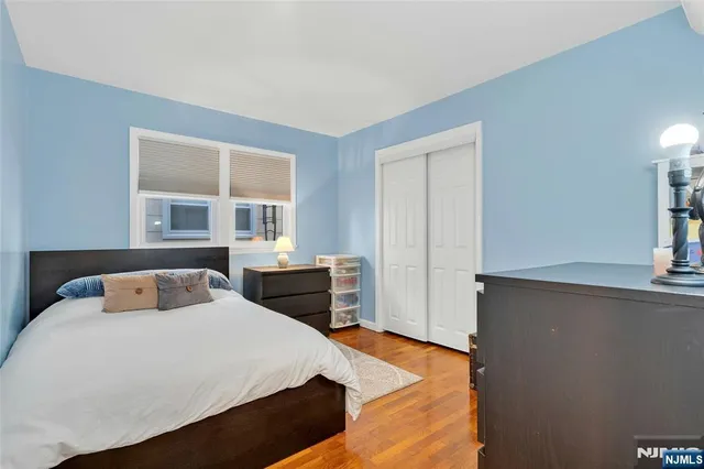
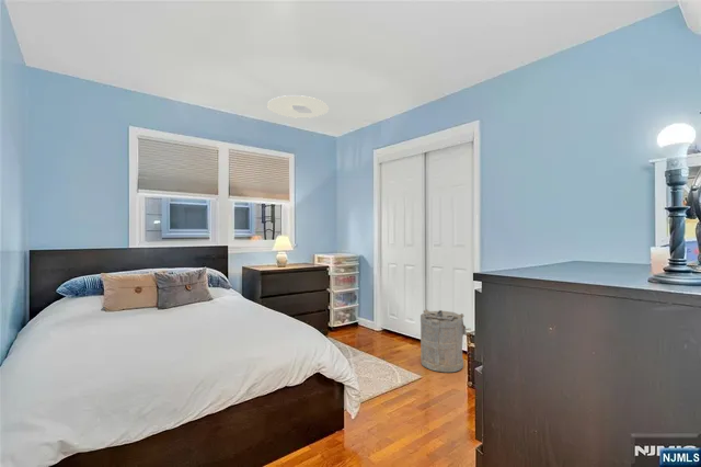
+ ceiling light [266,94,330,119]
+ laundry hamper [420,308,472,374]
